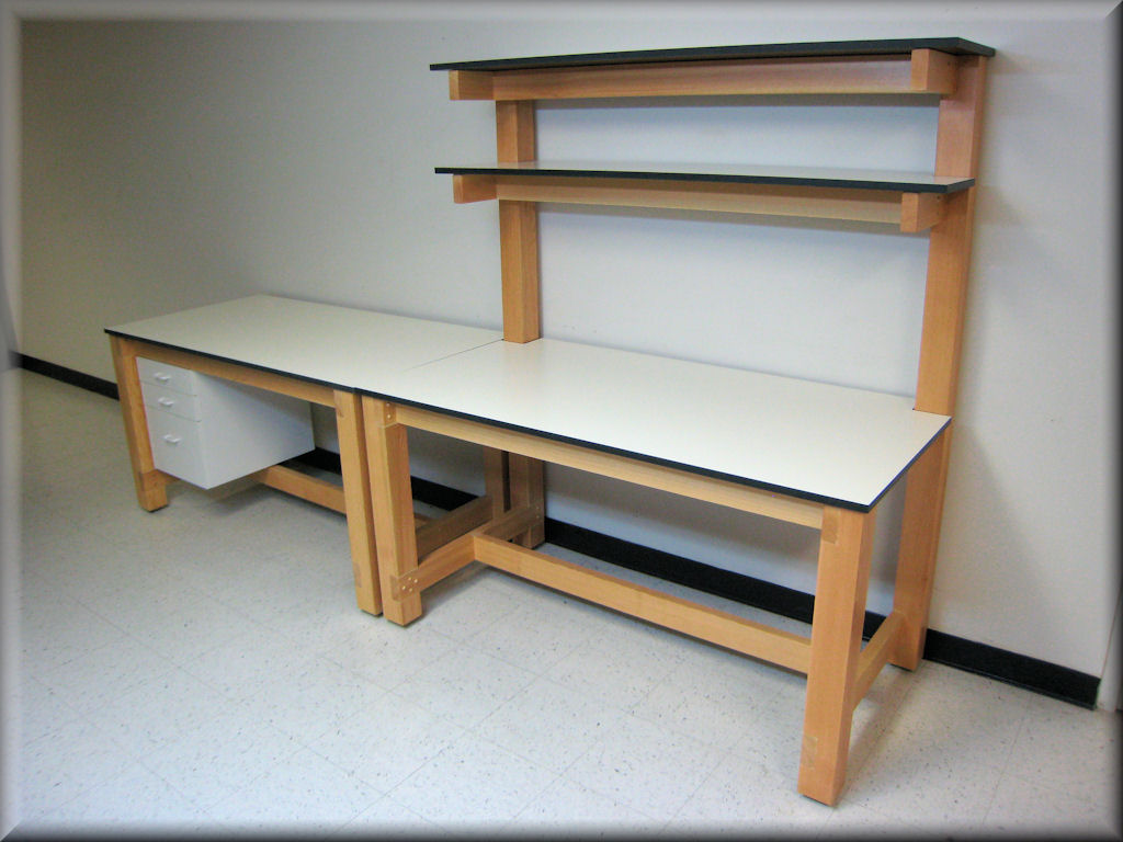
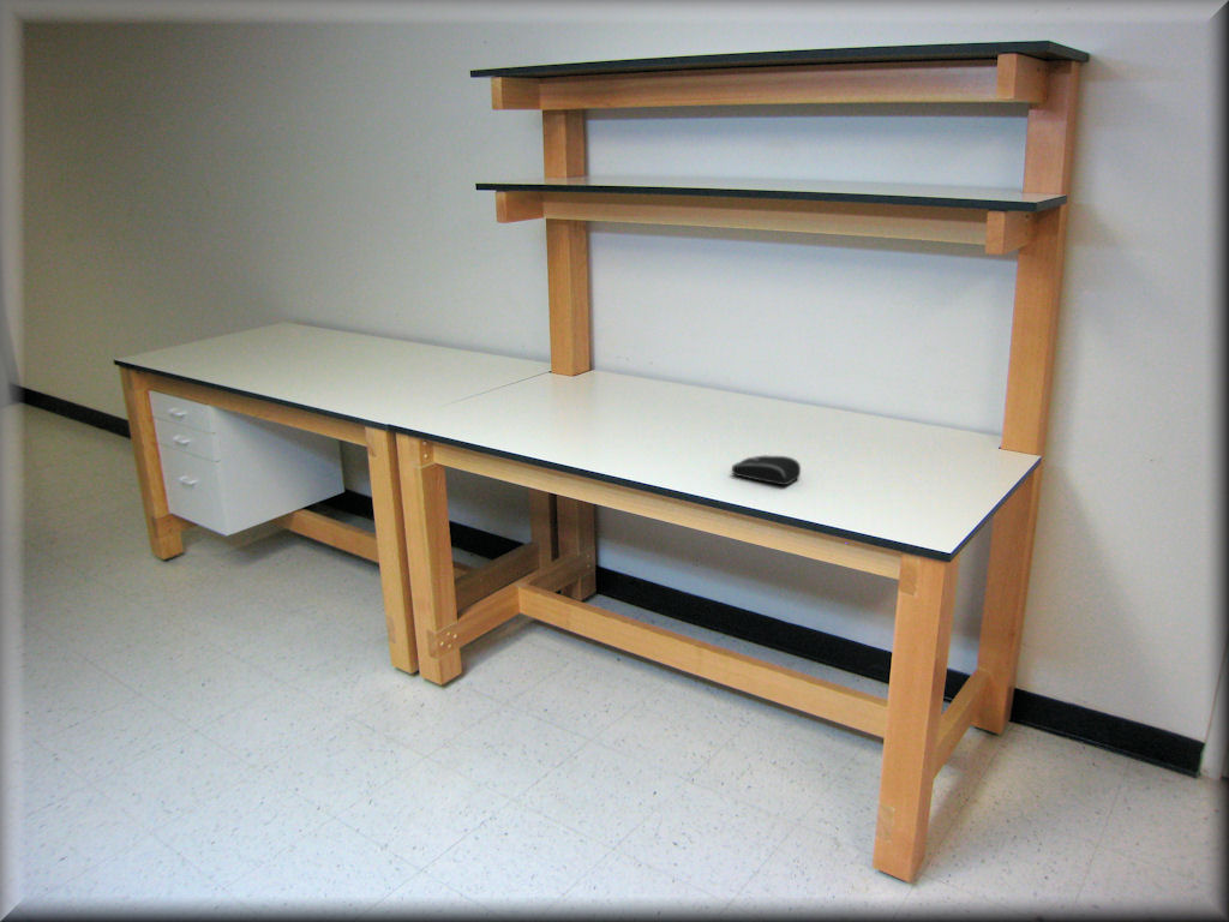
+ computer mouse [731,454,802,486]
